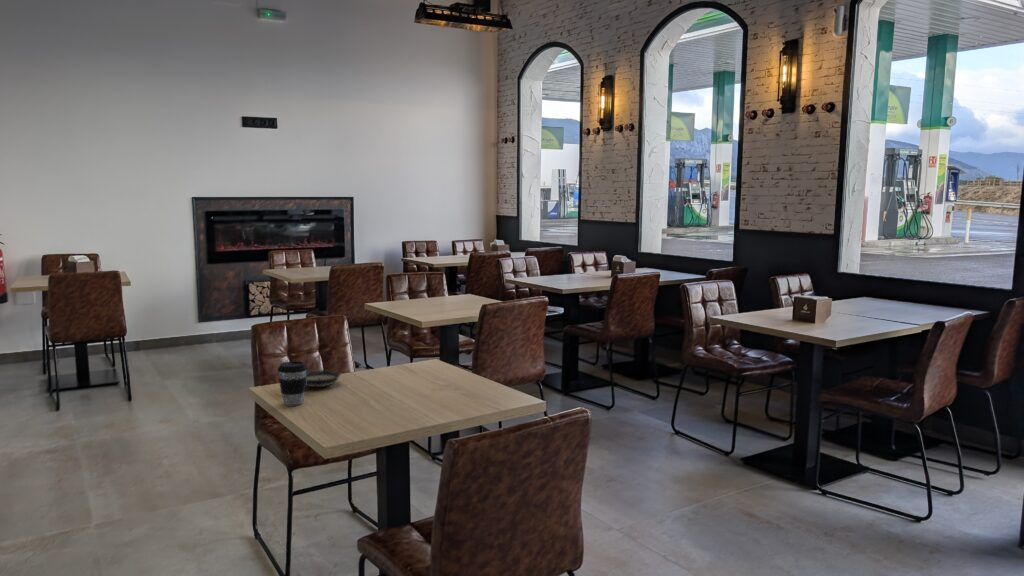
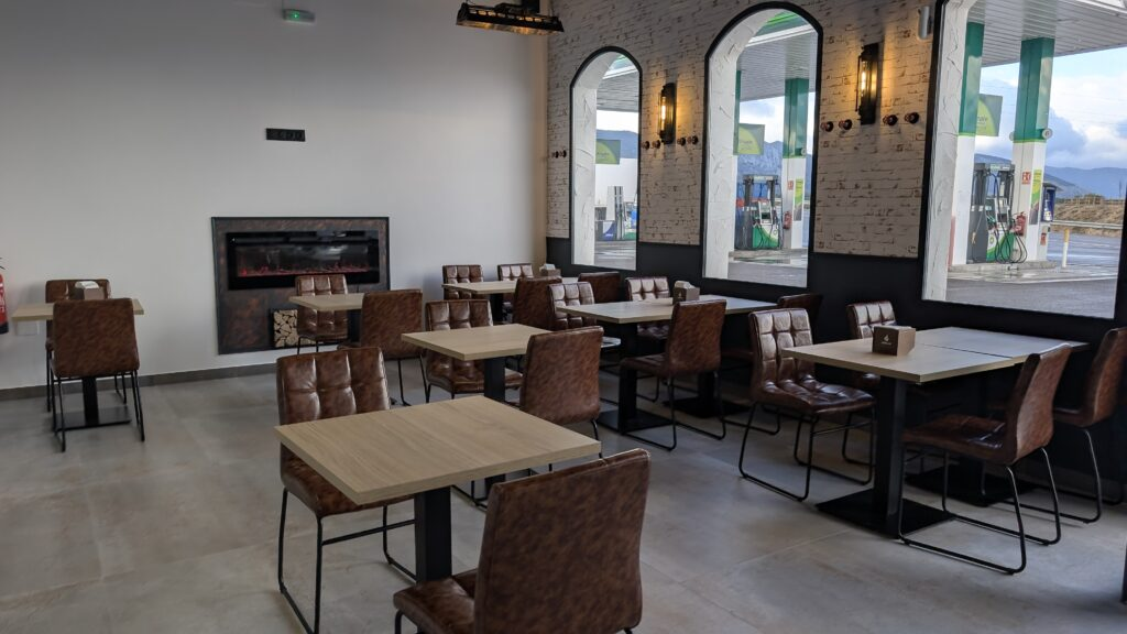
- saucer [306,369,342,388]
- coffee cup [277,360,308,407]
